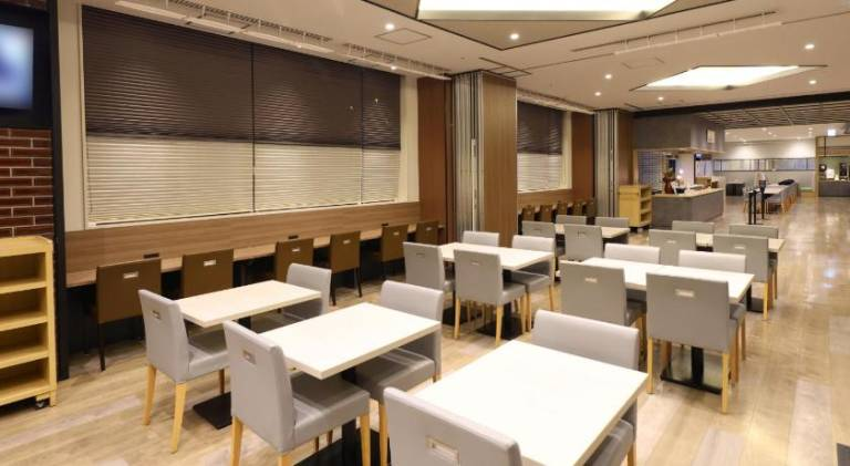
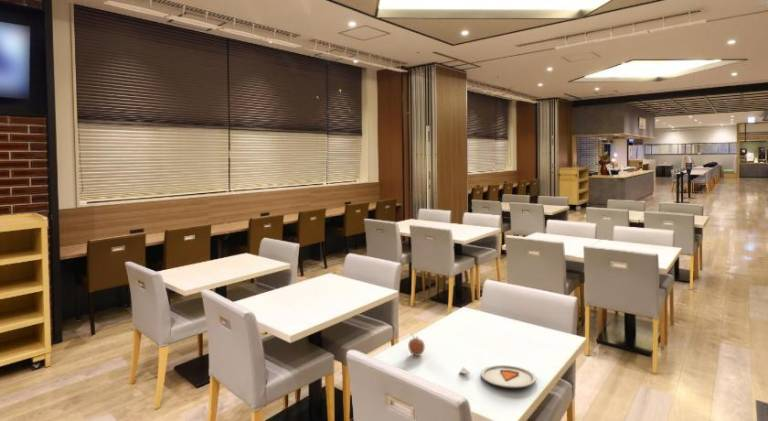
+ dinner plate [459,364,537,389]
+ fruit [407,333,426,357]
